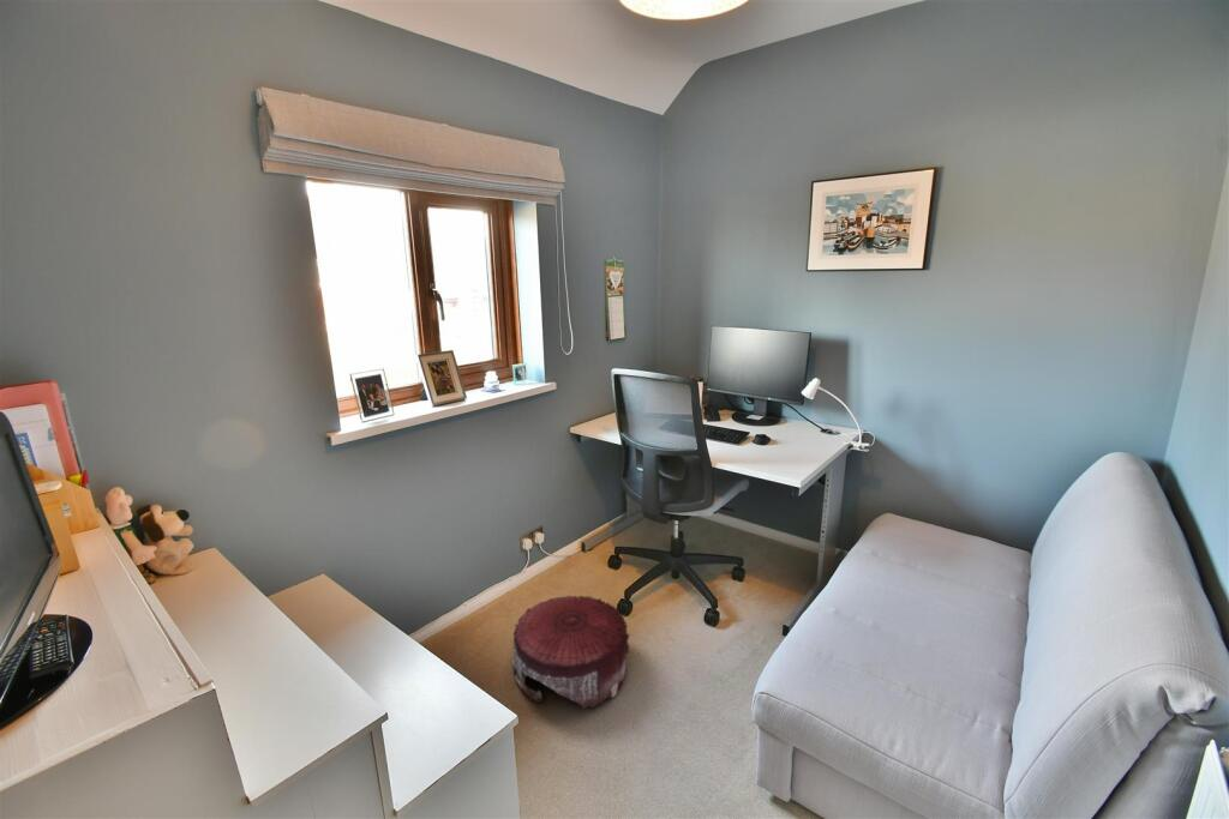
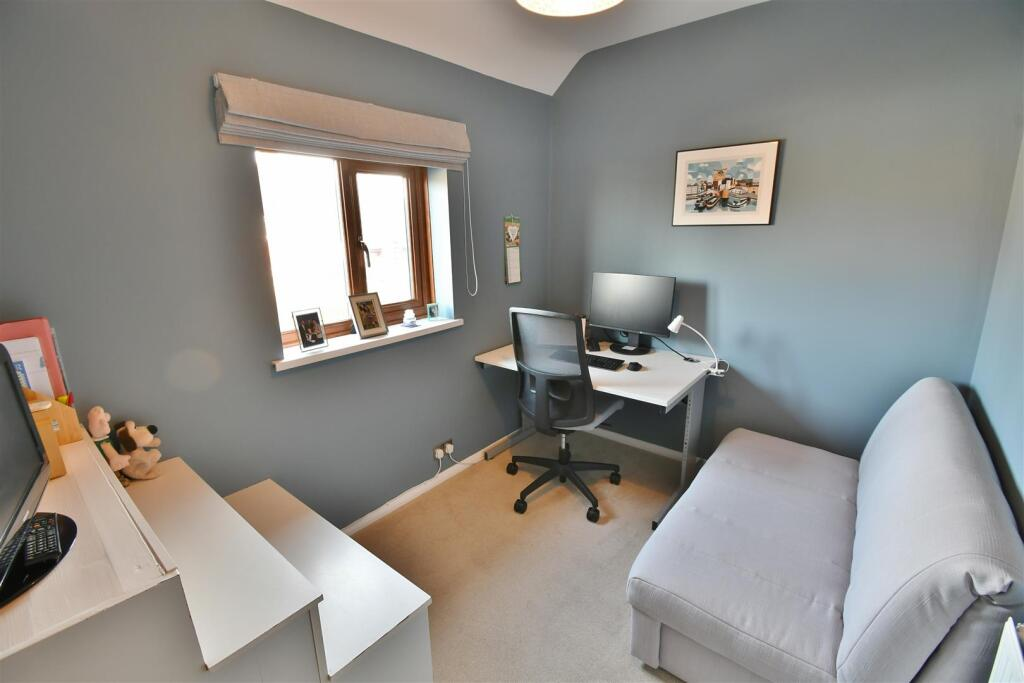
- pouf [511,595,630,710]
